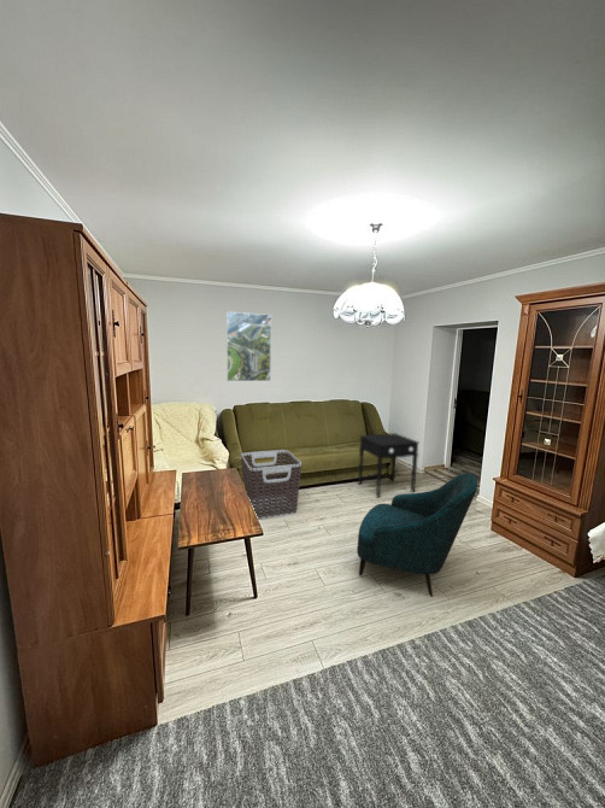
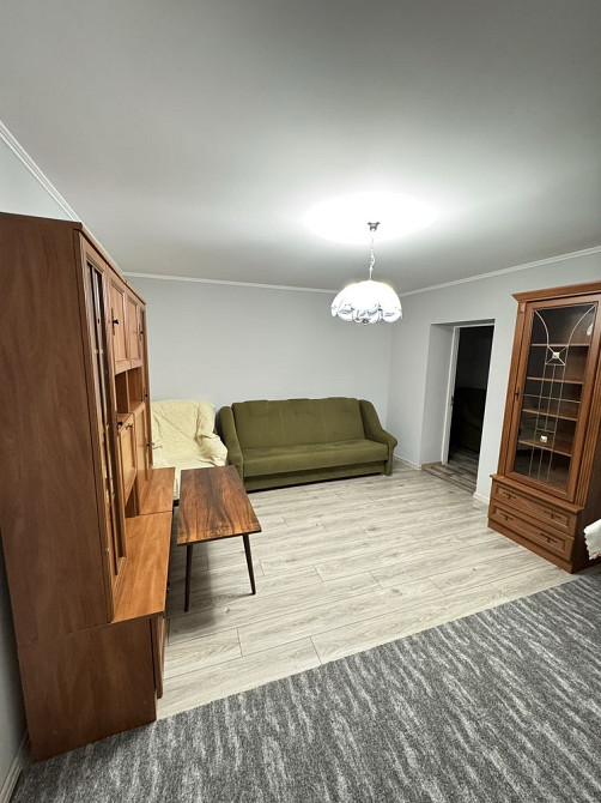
- armchair [357,472,478,597]
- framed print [225,311,272,382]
- clothes hamper [240,449,302,521]
- side table [357,432,421,499]
